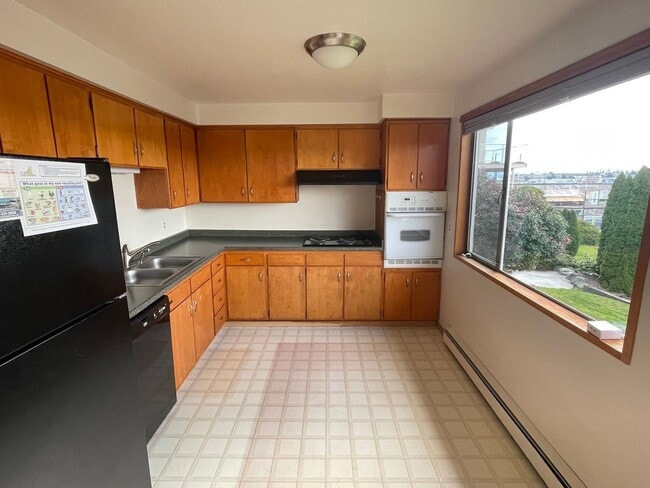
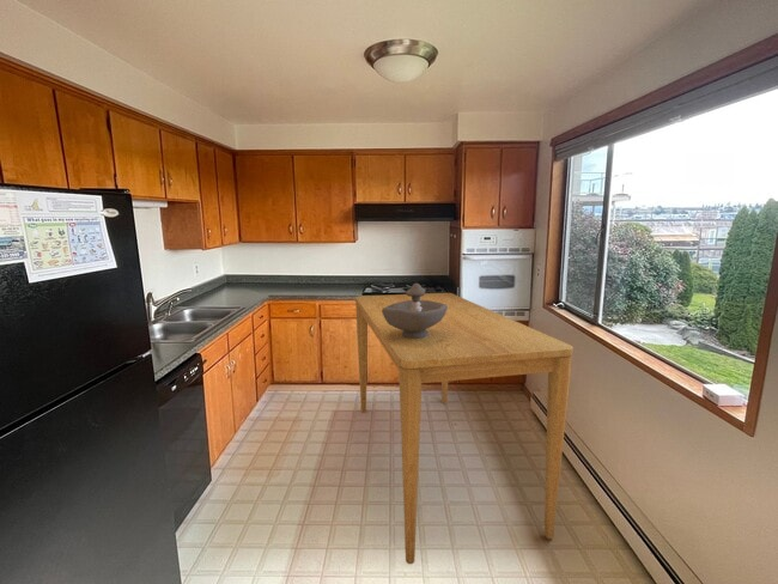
+ decorative bowl [382,282,448,339]
+ dining table [354,292,575,565]
